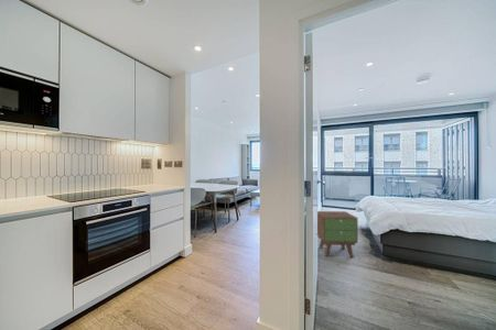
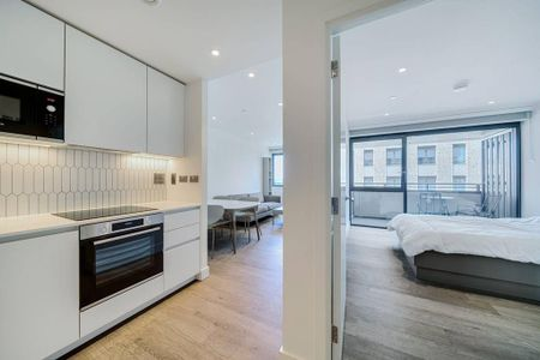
- nightstand [316,210,359,258]
